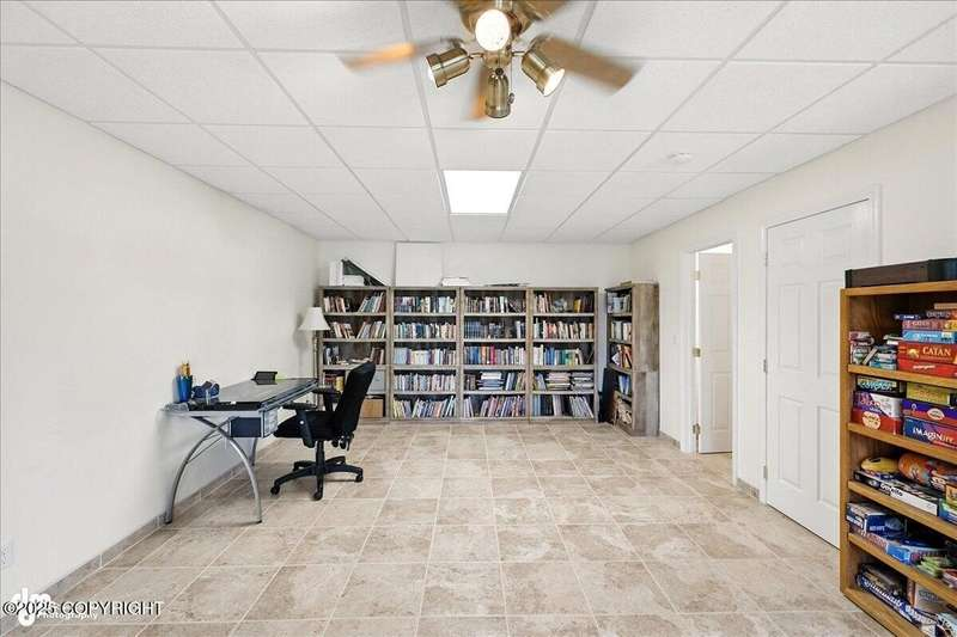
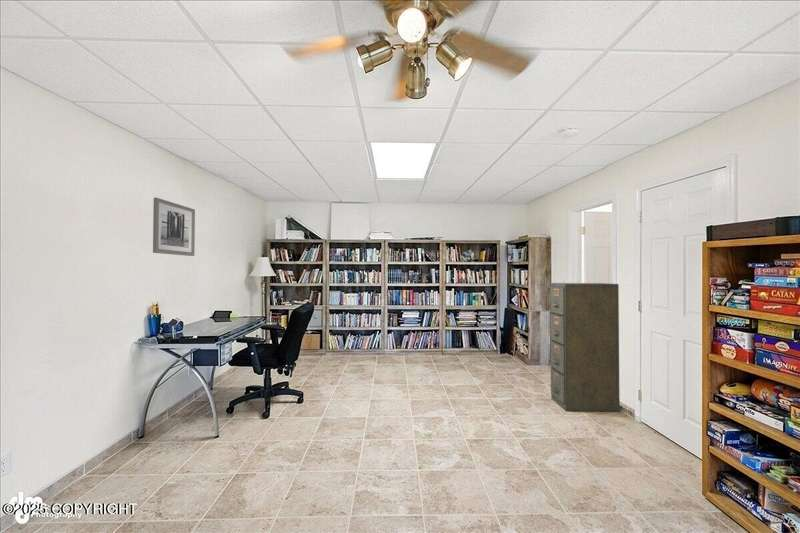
+ wall art [152,197,196,257]
+ filing cabinet [549,282,621,412]
